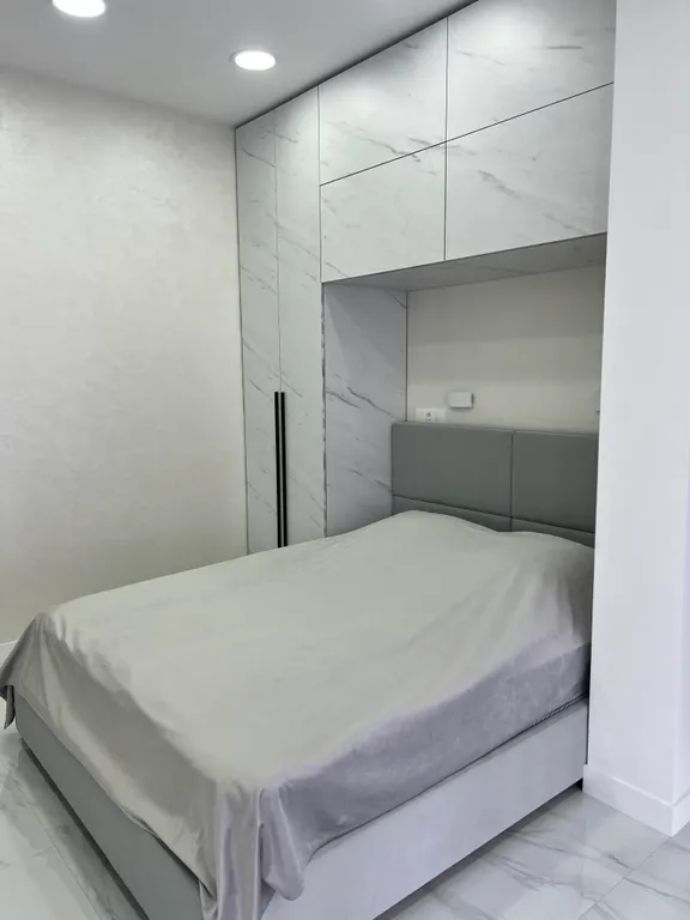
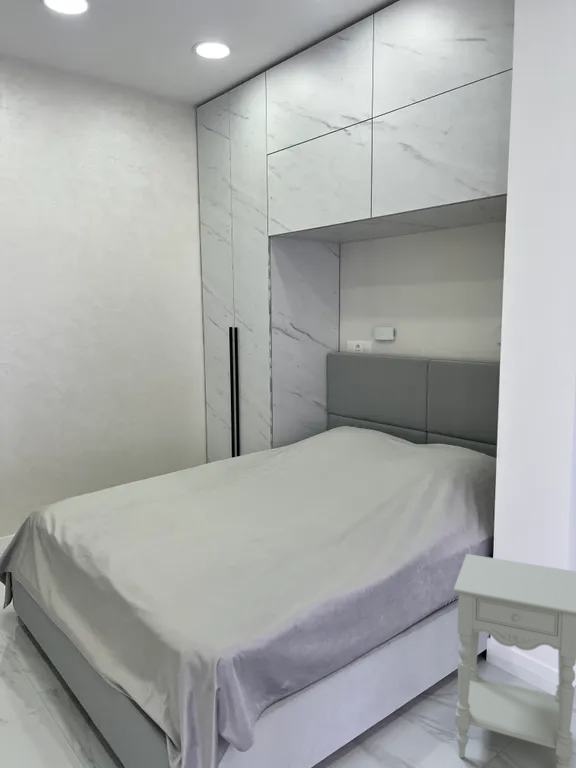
+ nightstand [452,553,576,768]
